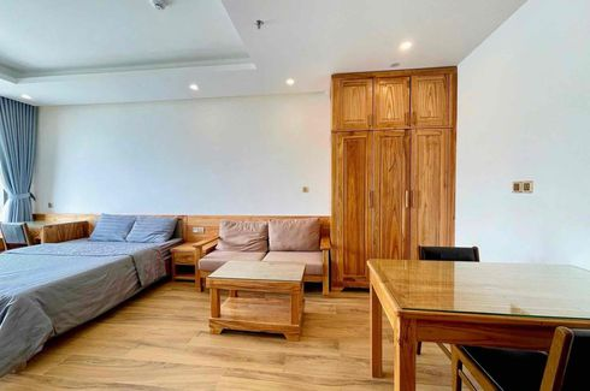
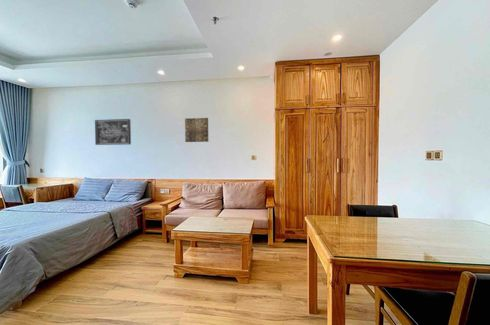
+ wall art [184,117,209,143]
+ wall art [94,118,132,146]
